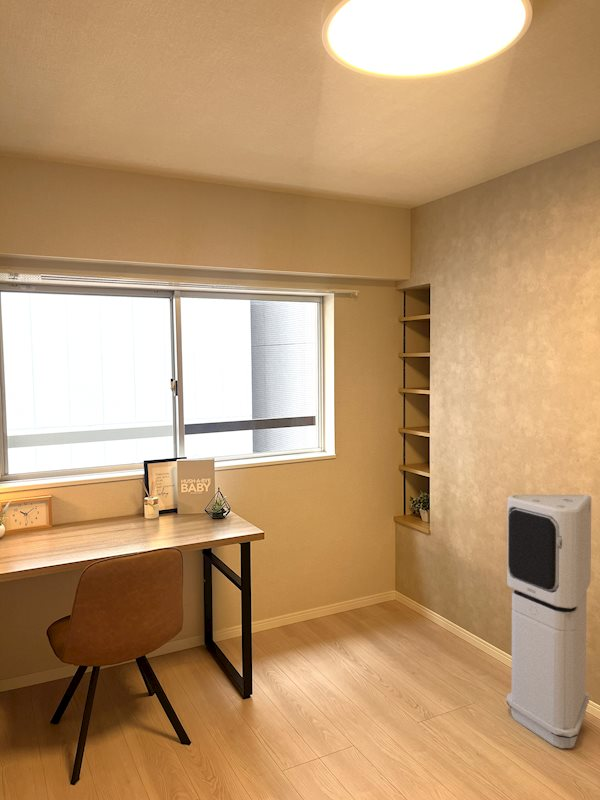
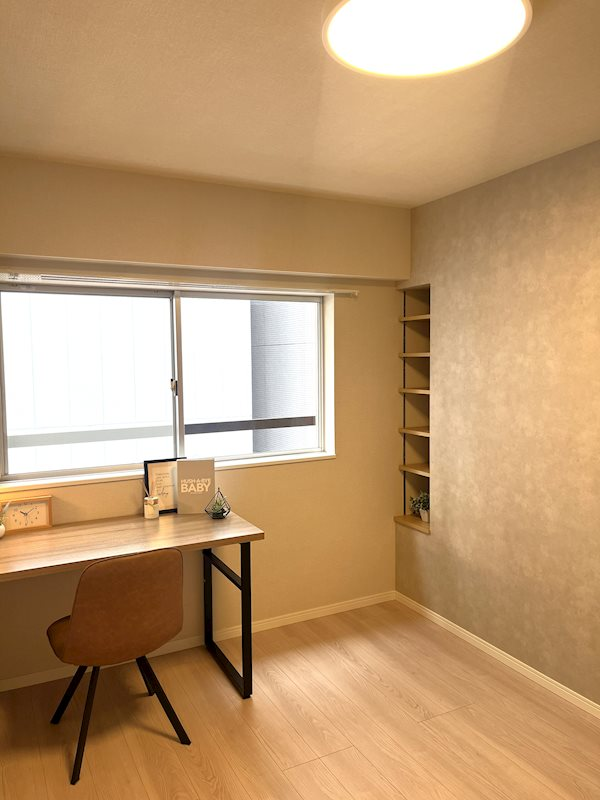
- air purifier [505,494,592,749]
